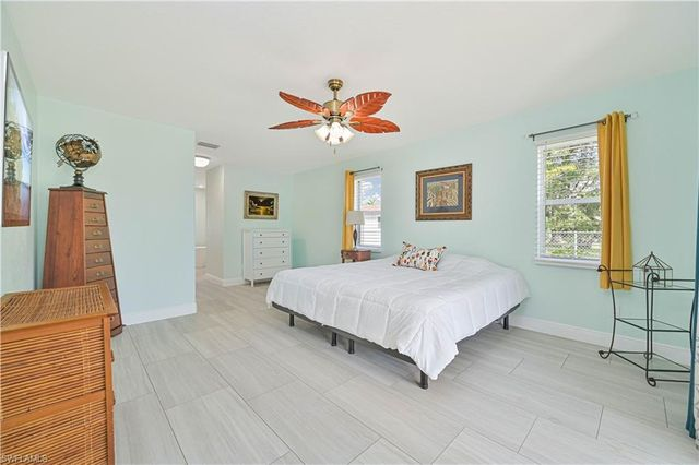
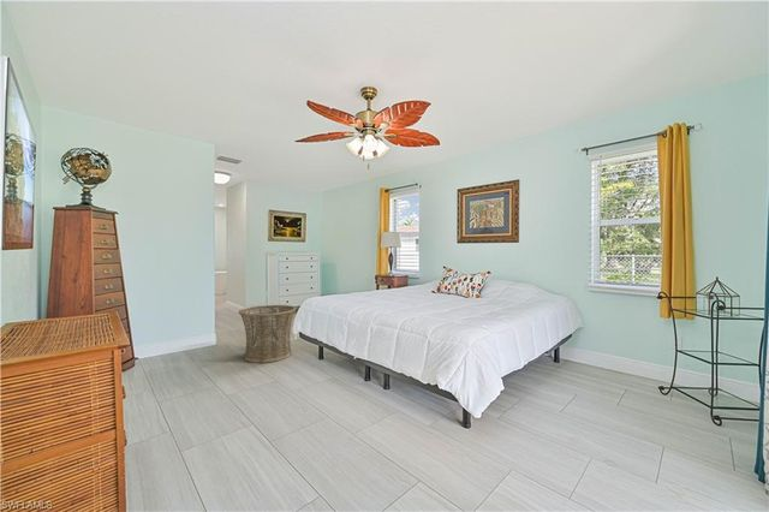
+ basket [238,304,297,364]
